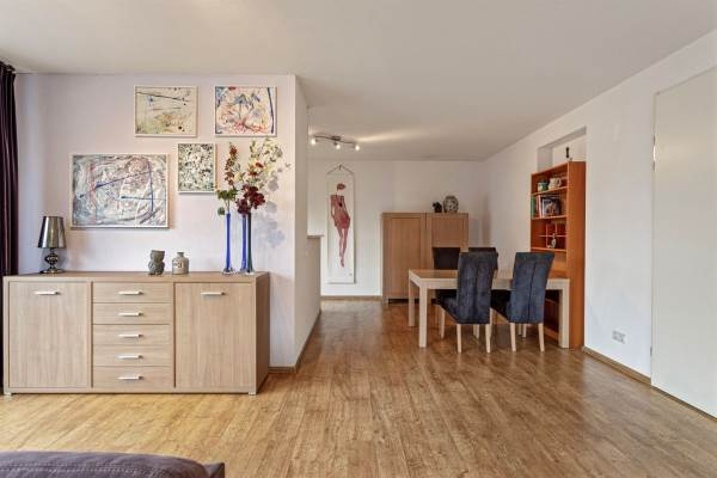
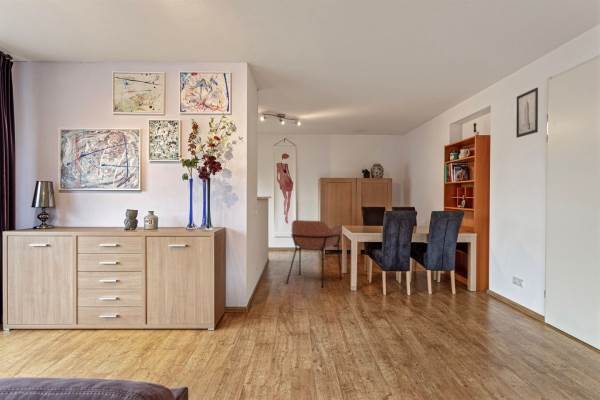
+ armchair [285,219,343,289]
+ wall art [515,87,539,139]
